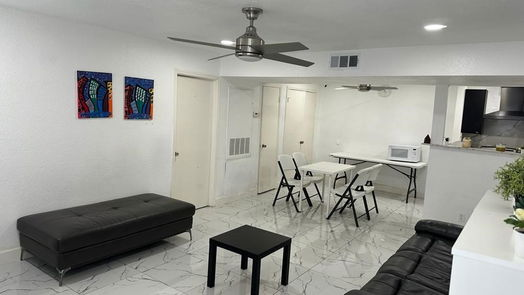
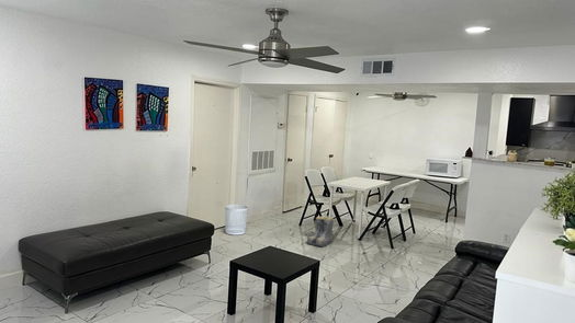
+ waste bin [224,204,249,237]
+ boots [305,216,335,247]
